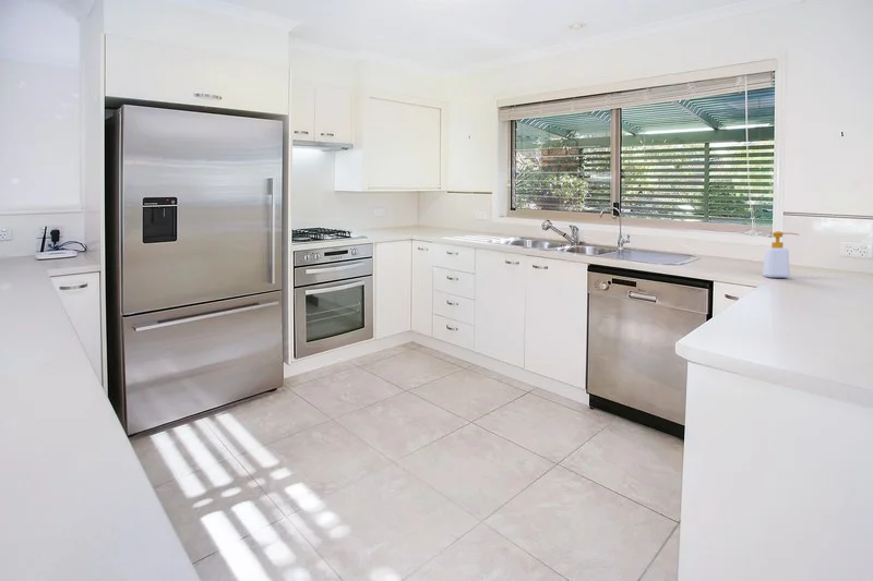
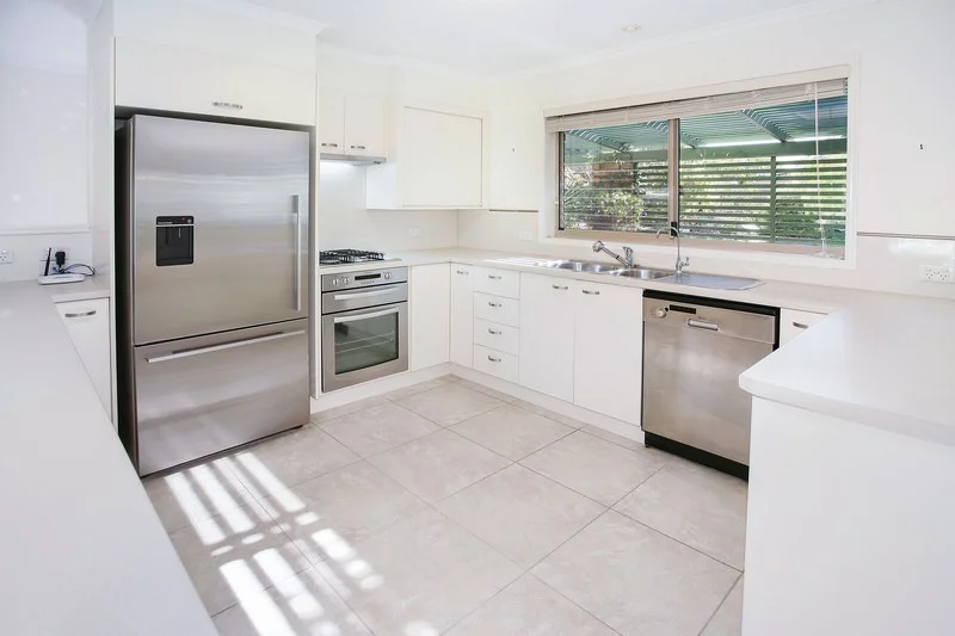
- soap bottle [762,230,800,279]
